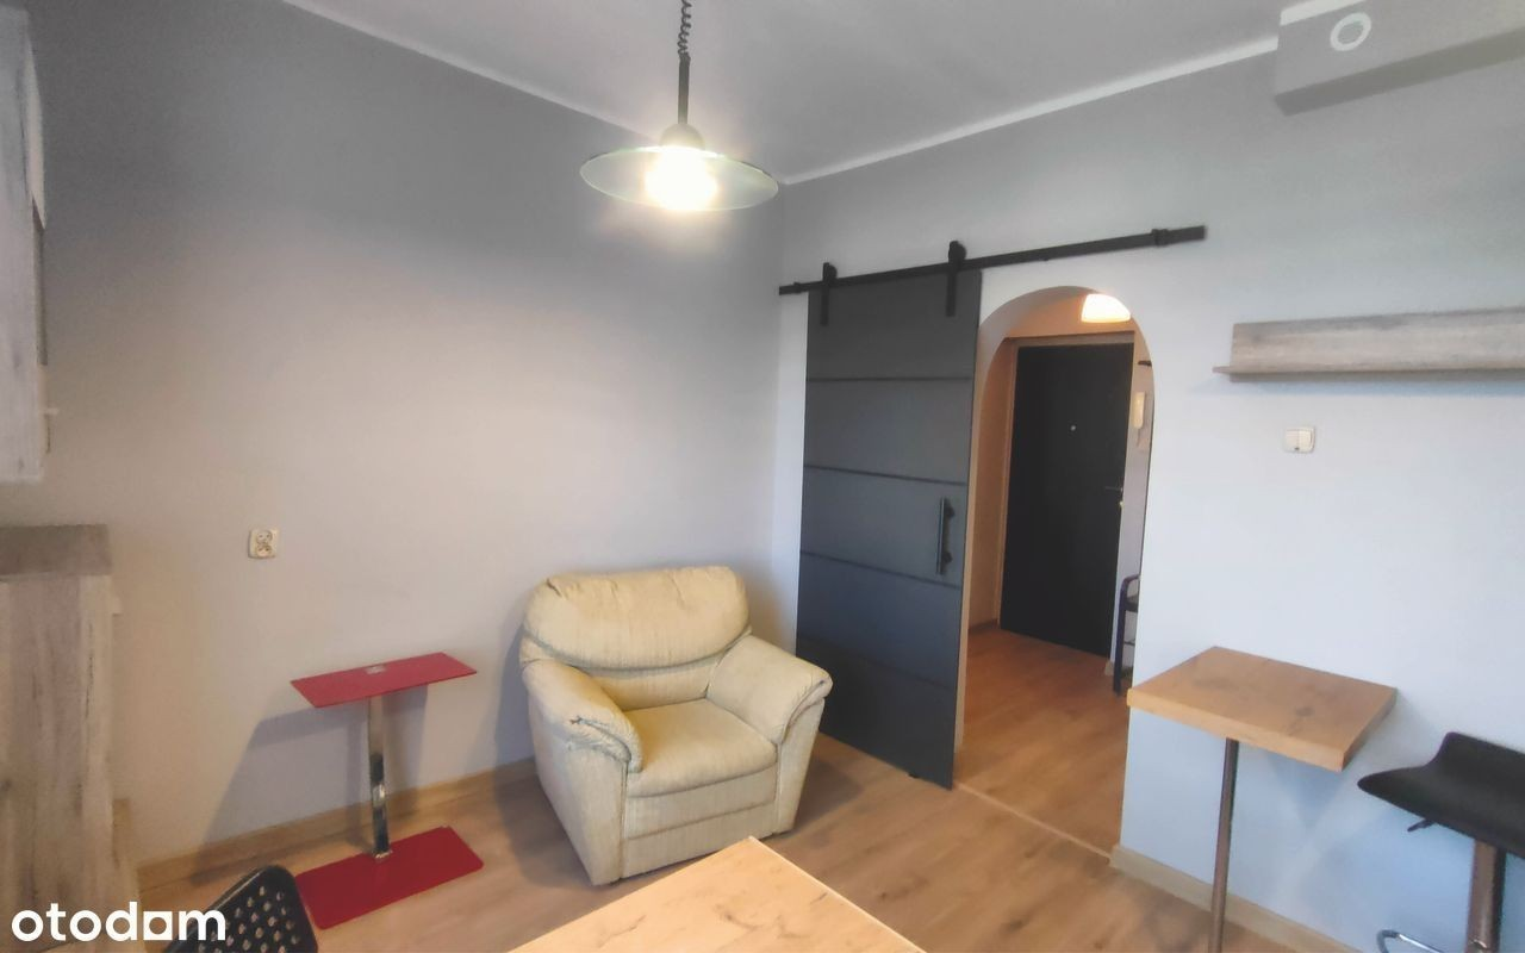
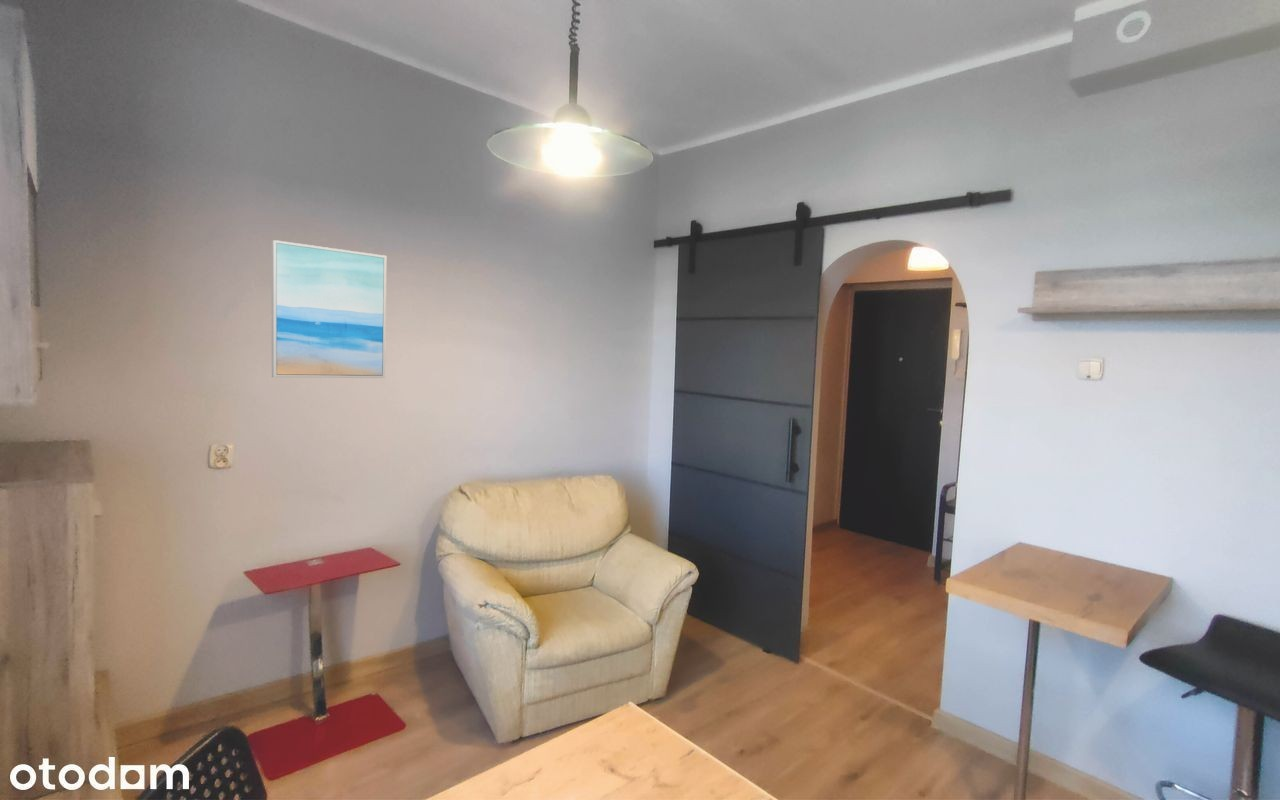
+ wall art [271,239,387,379]
